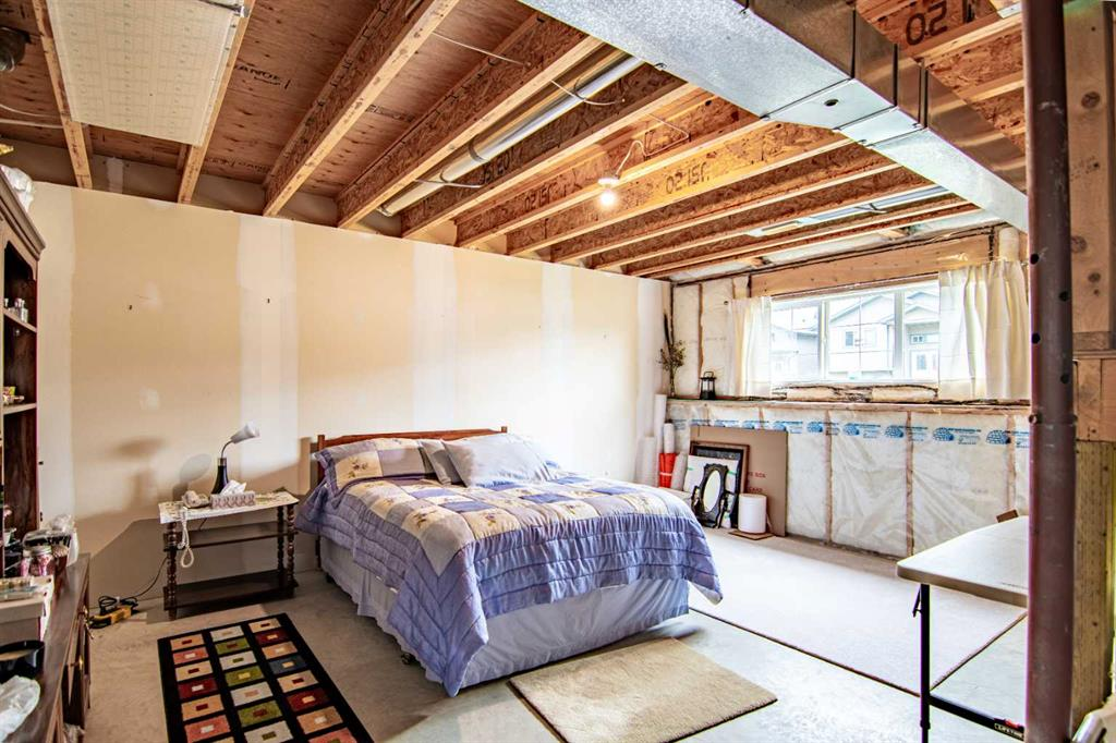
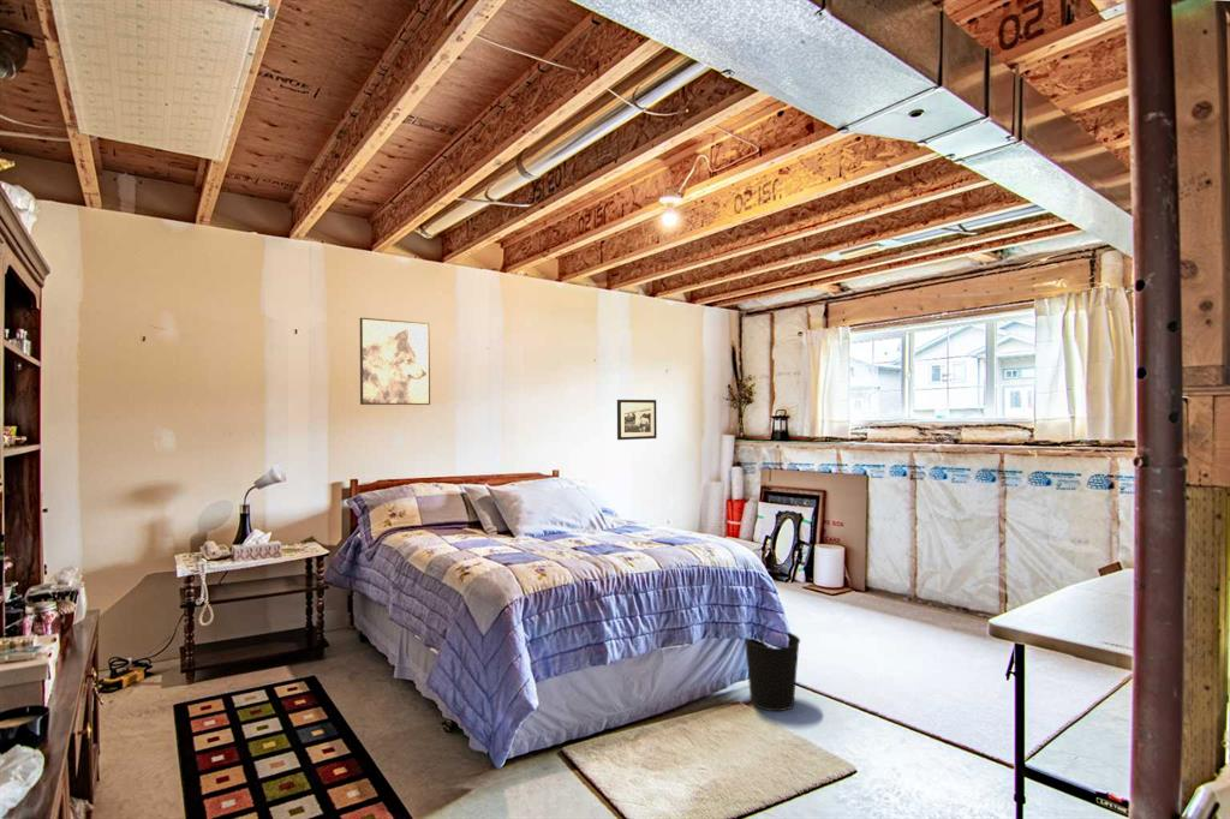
+ wall art [359,317,431,406]
+ picture frame [616,399,658,441]
+ wastebasket [742,630,801,712]
